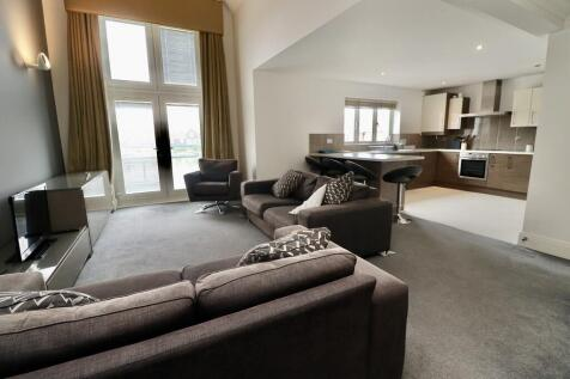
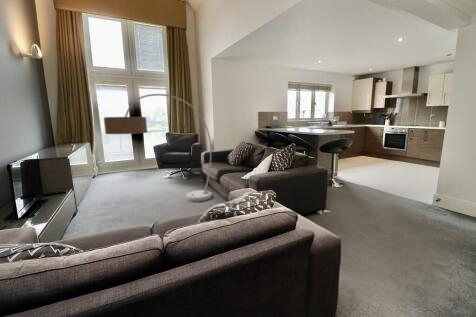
+ floor lamp [103,93,213,203]
